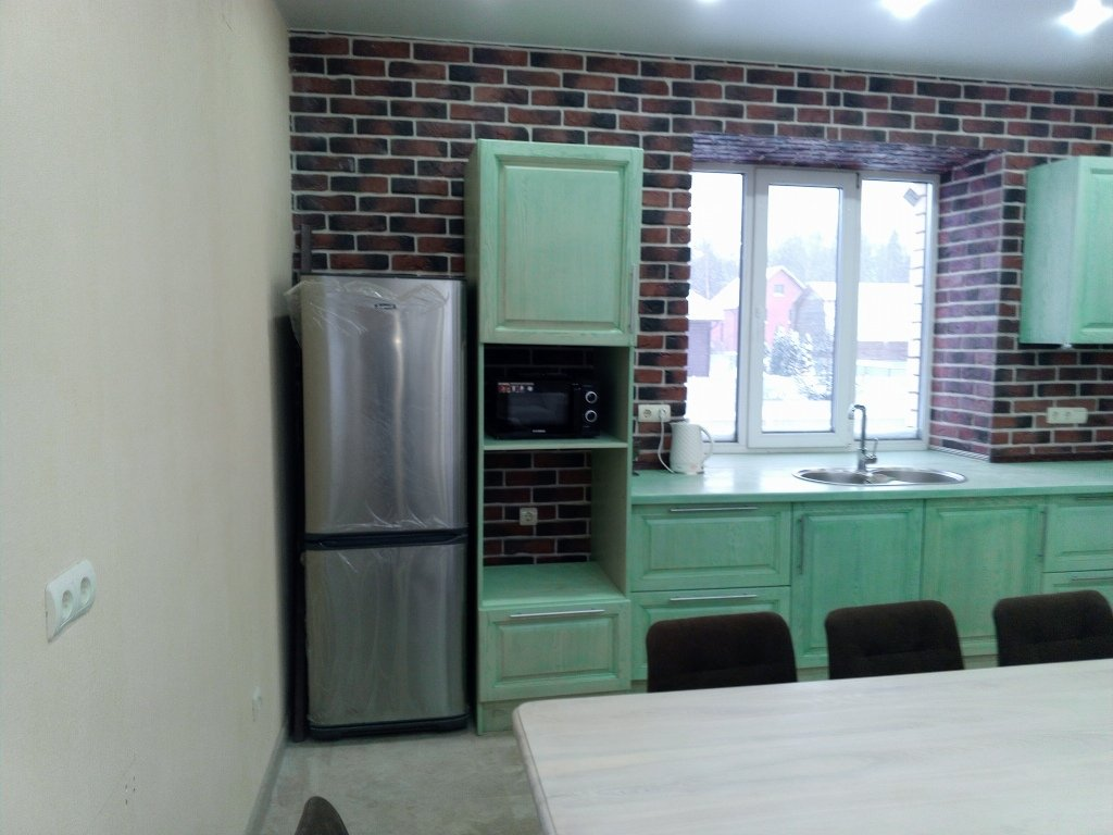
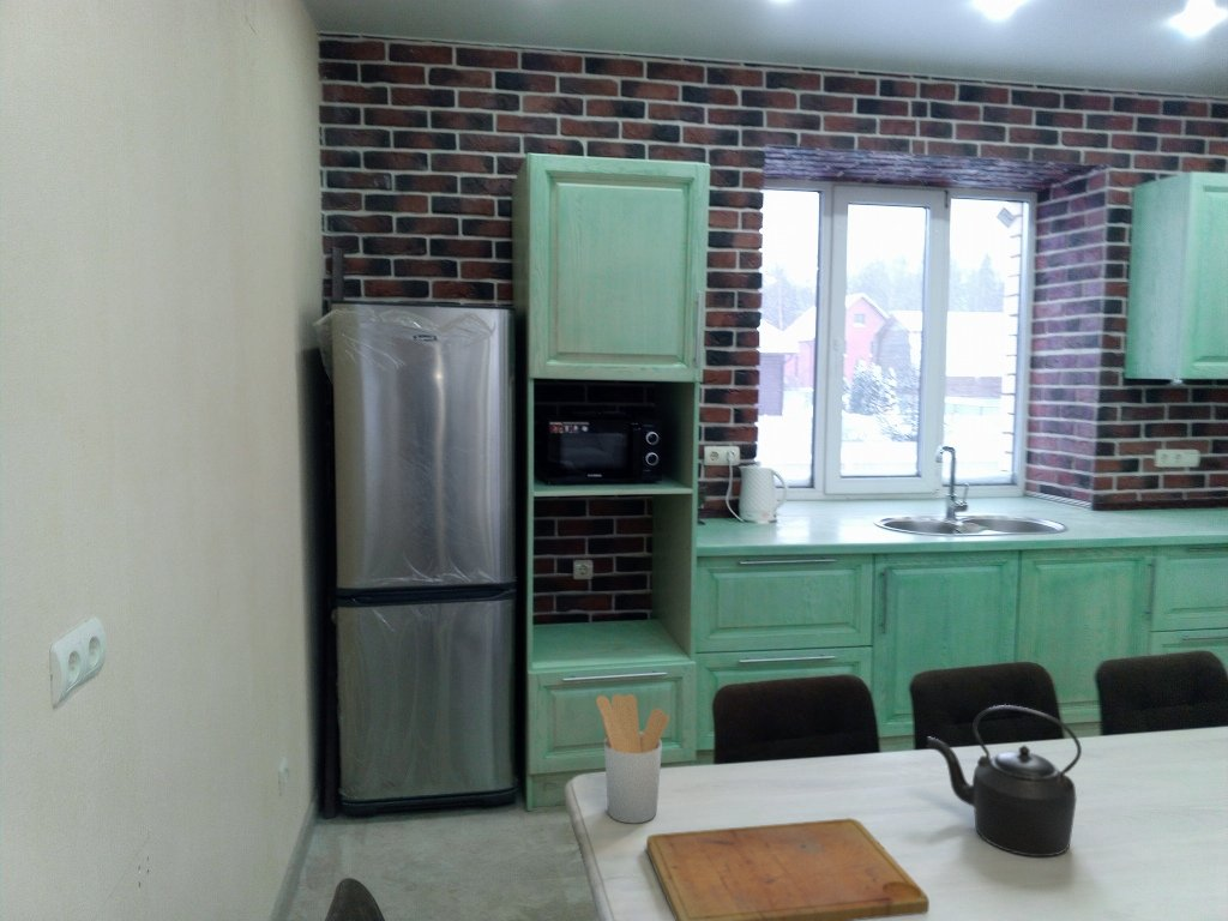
+ kettle [926,704,1083,857]
+ utensil holder [595,693,670,824]
+ cutting board [645,817,931,921]
